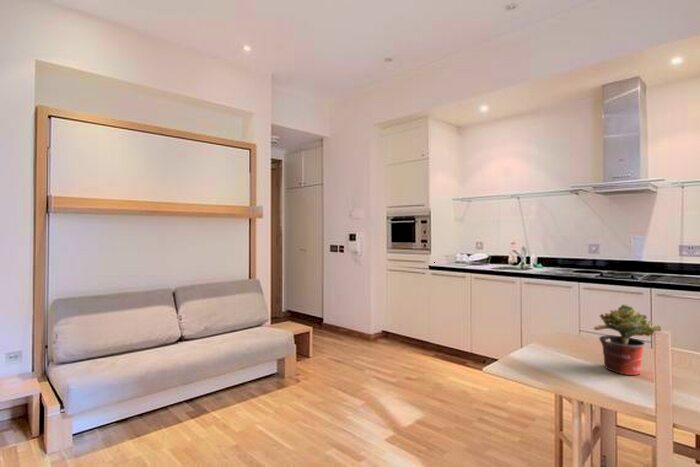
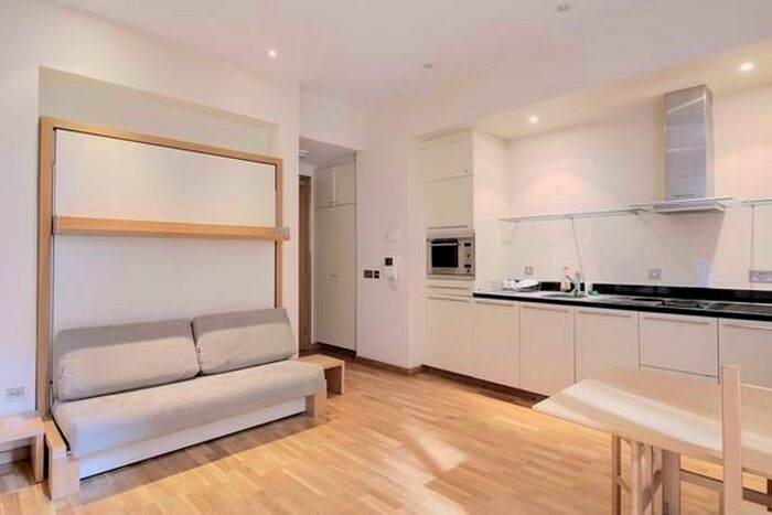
- potted plant [593,303,662,376]
